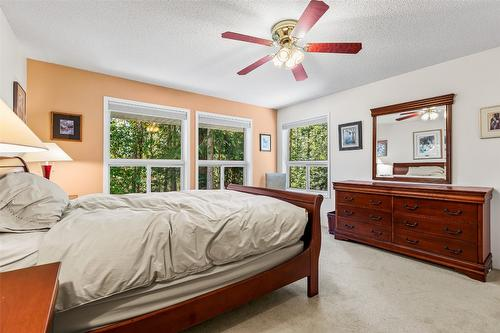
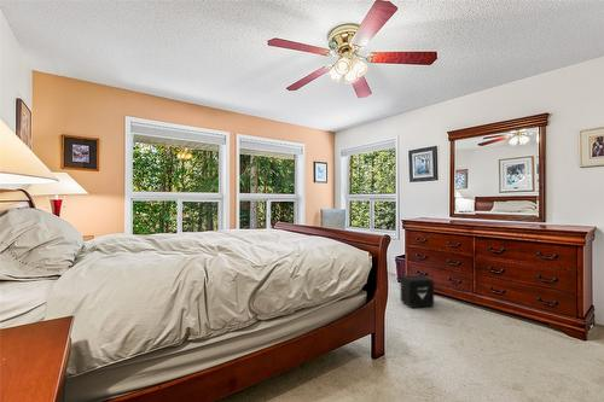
+ air purifier [400,274,435,309]
